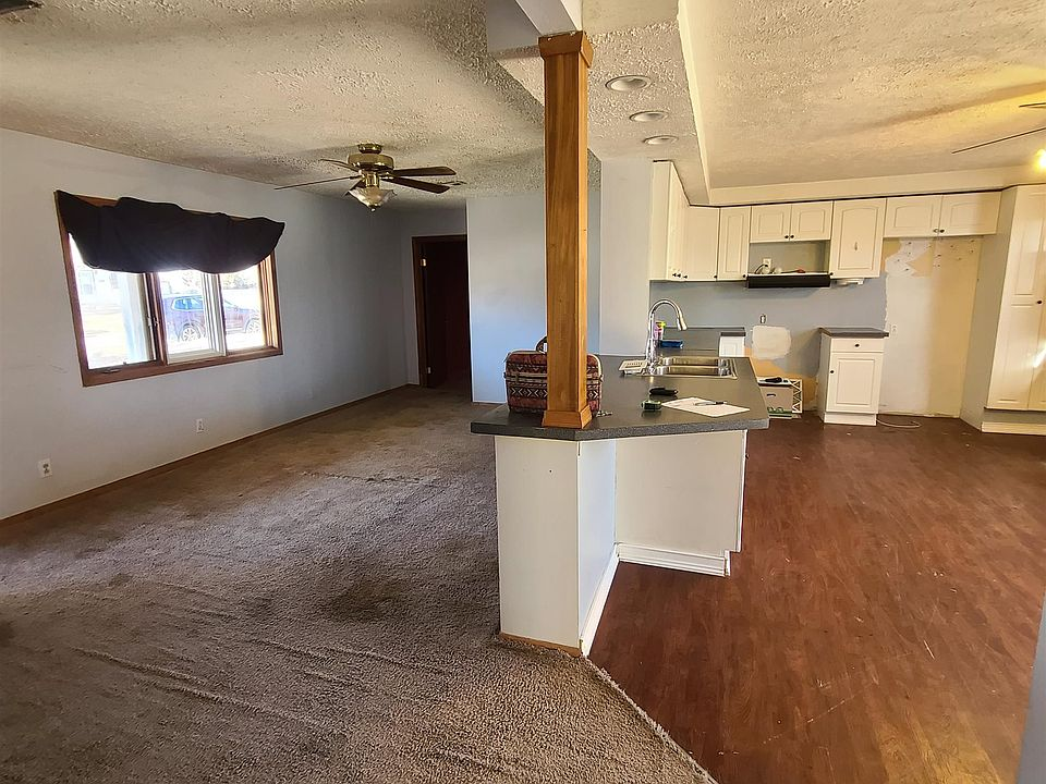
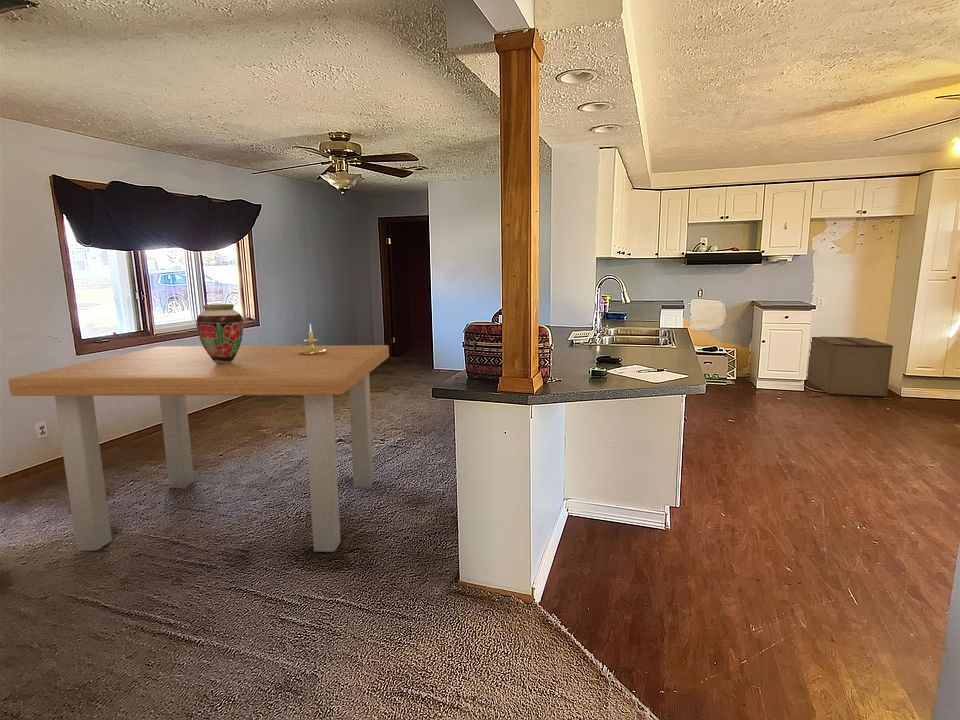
+ vase [195,303,244,364]
+ cardboard box [806,336,894,397]
+ dining table [7,344,390,553]
+ candle holder [294,323,327,355]
